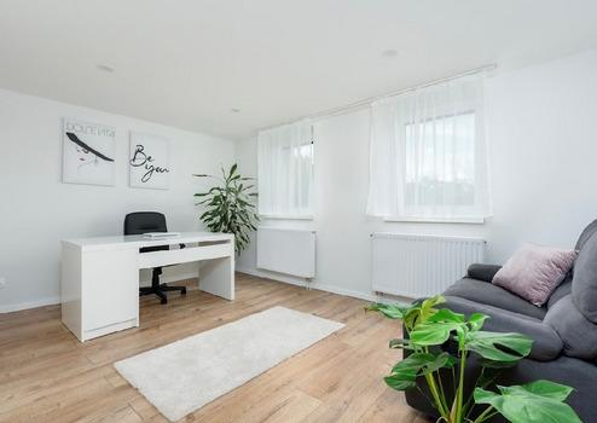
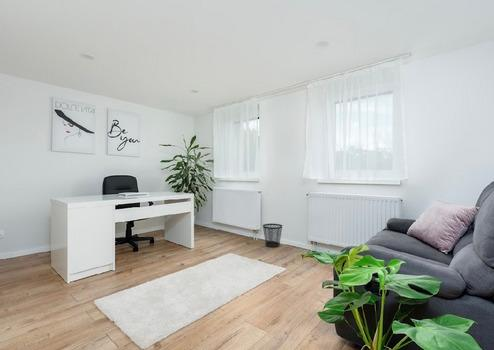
+ wastebasket [262,223,283,248]
